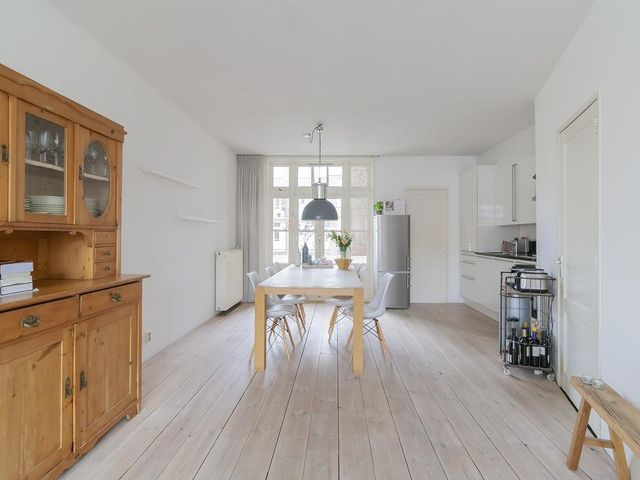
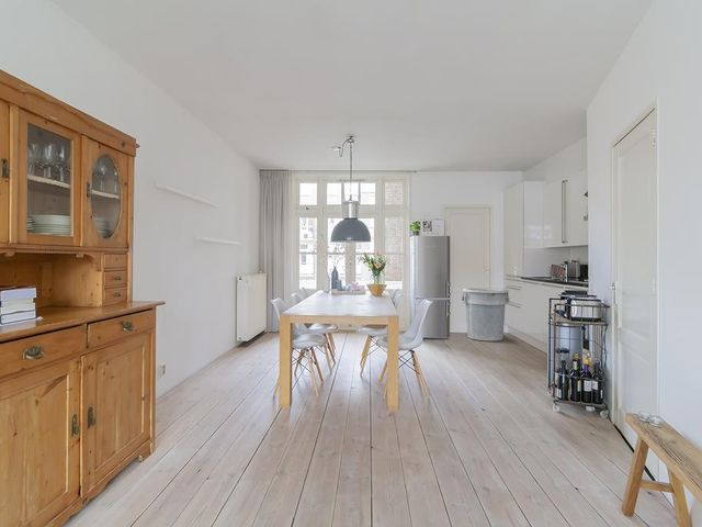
+ trash can [460,287,511,343]
